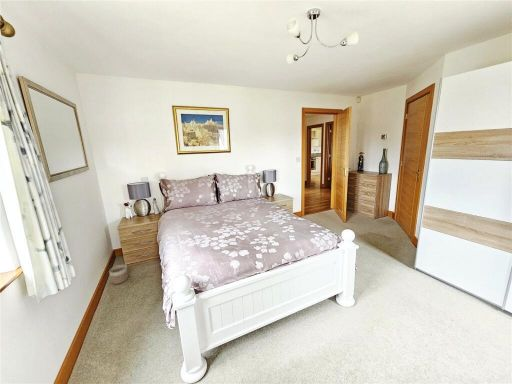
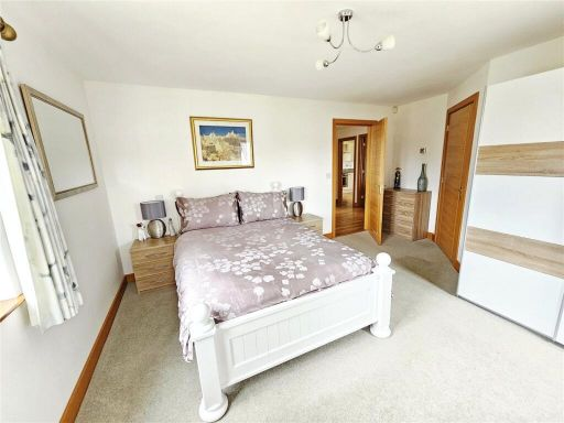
- planter [108,264,129,285]
